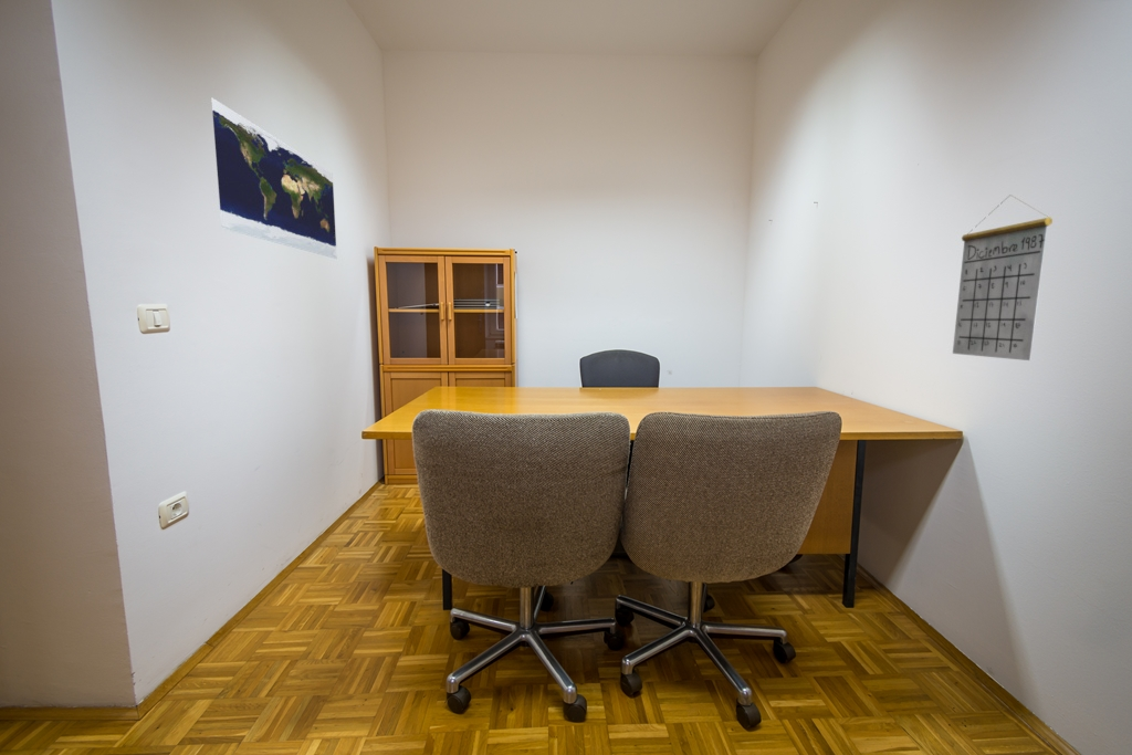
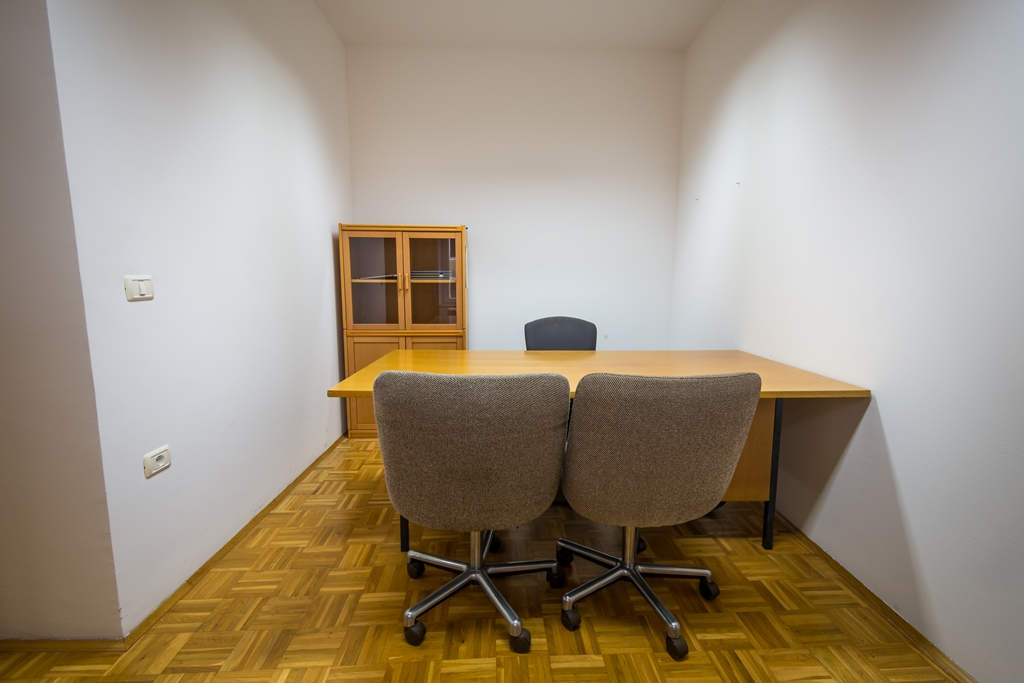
- map [210,97,338,260]
- calendar [952,193,1054,361]
